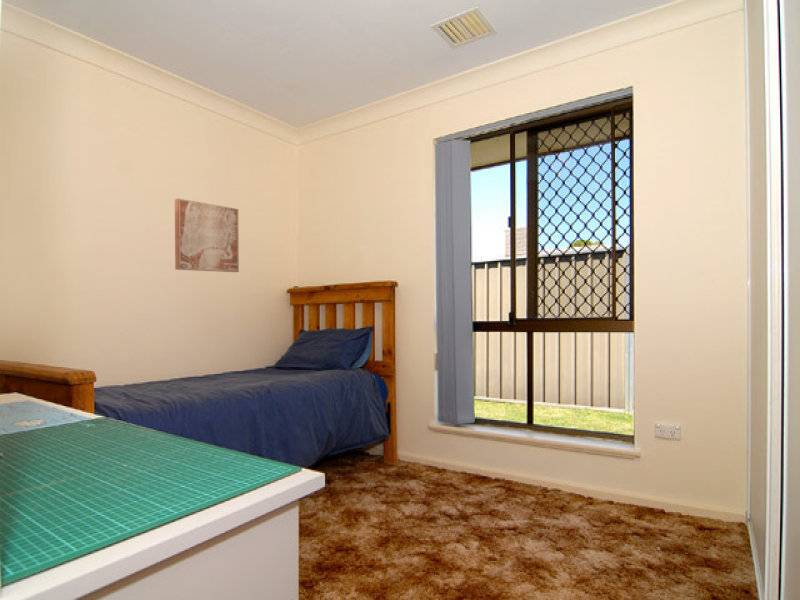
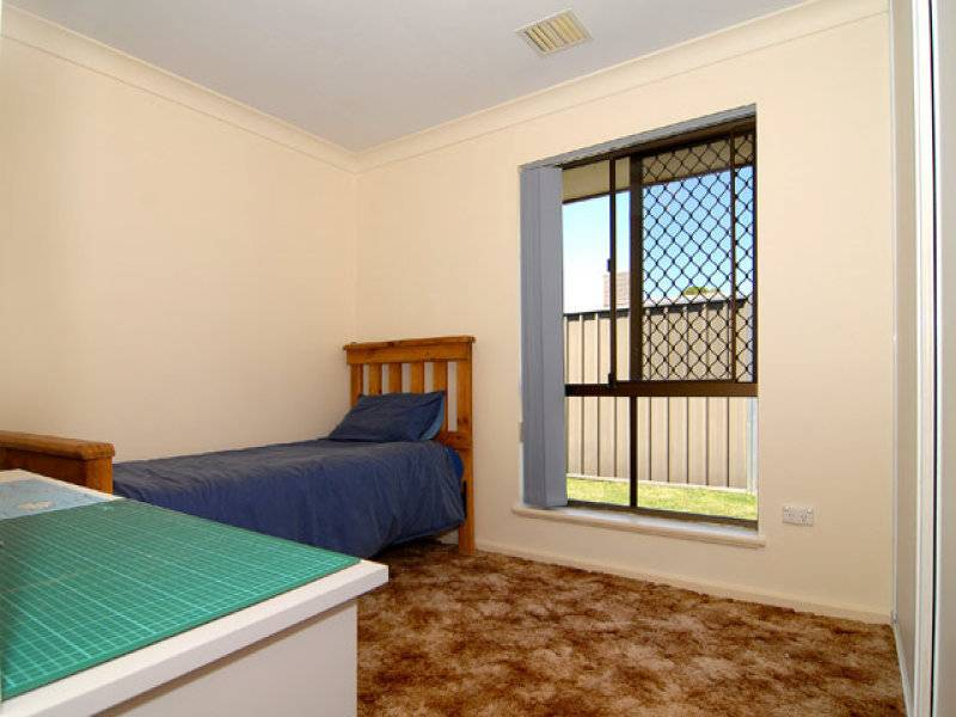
- wall art [174,198,240,273]
